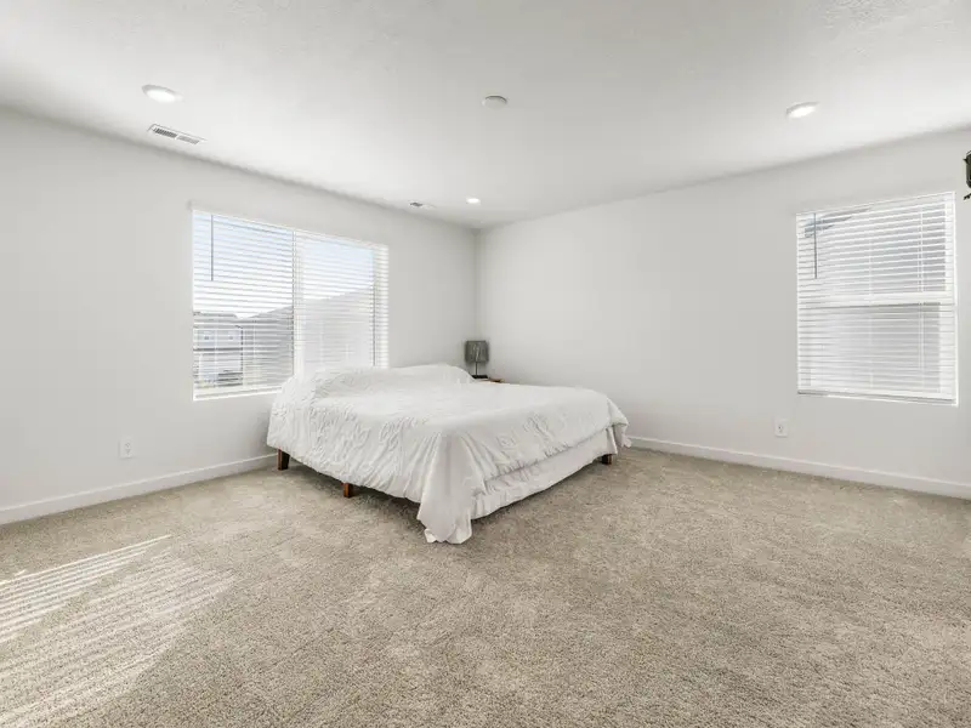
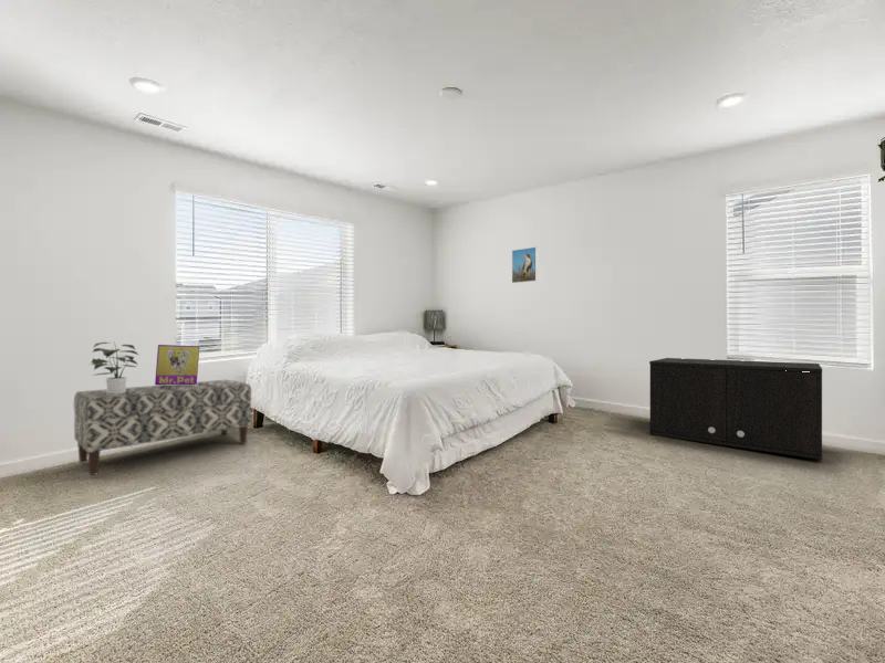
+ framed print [511,246,539,284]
+ storage cabinet [648,357,823,461]
+ bench [73,379,252,476]
+ potted plant [90,341,139,394]
+ decorative box [154,344,200,386]
